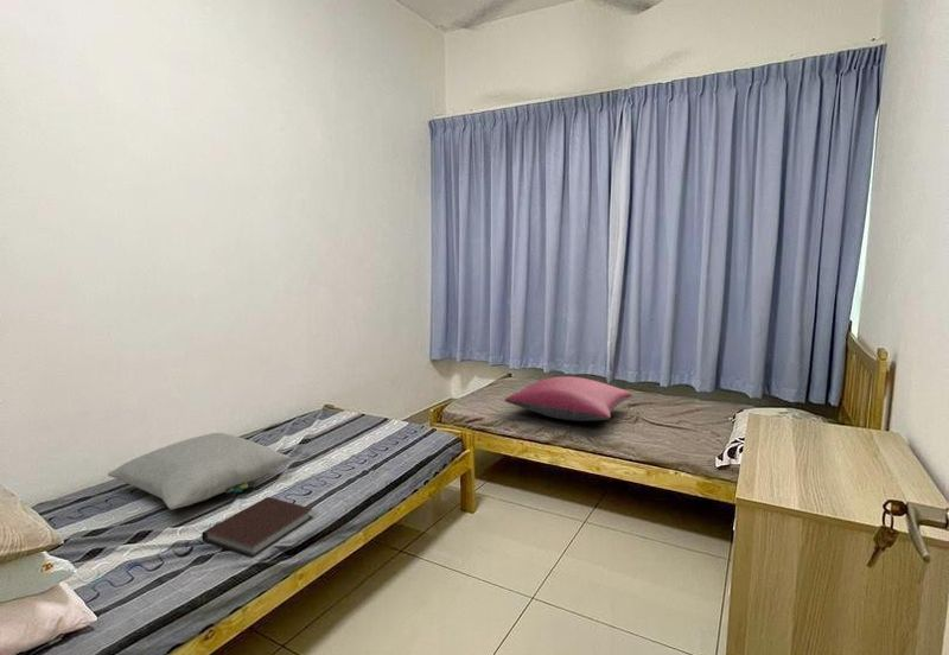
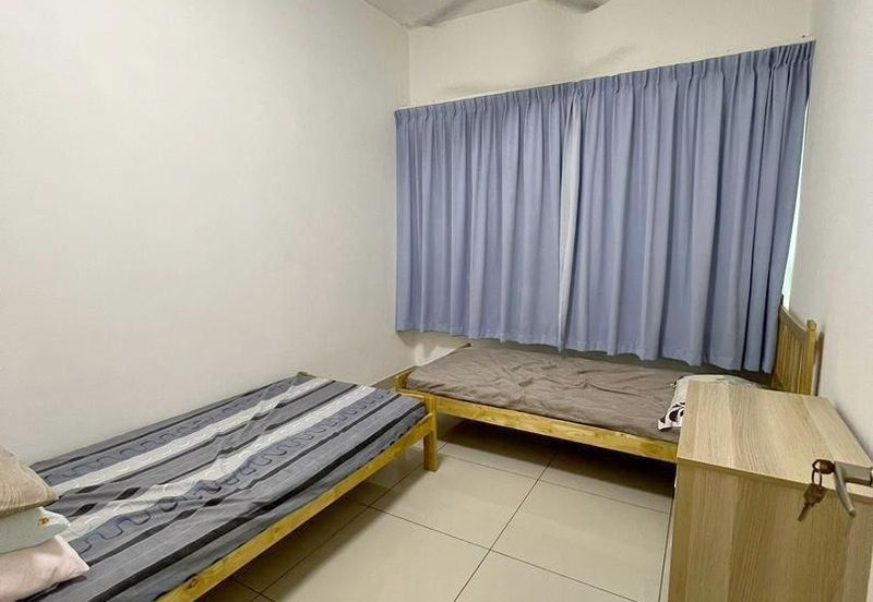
- pillow [107,432,291,510]
- notebook [200,496,313,559]
- pillow [503,375,633,422]
